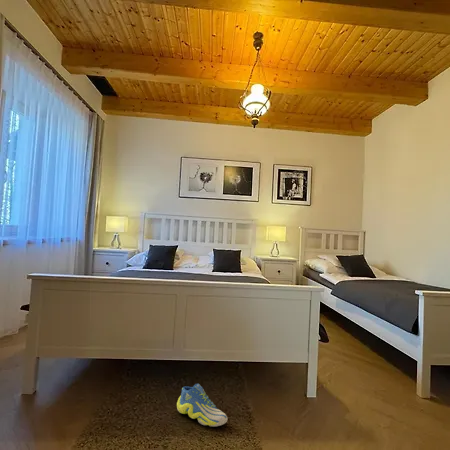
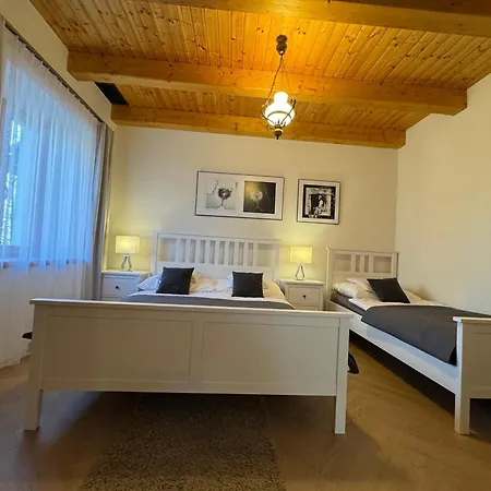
- sneaker [176,383,228,427]
